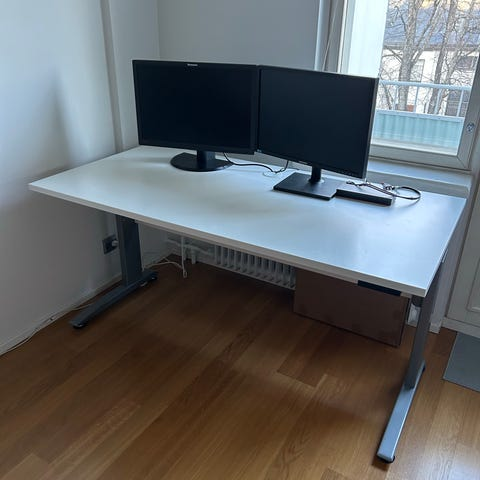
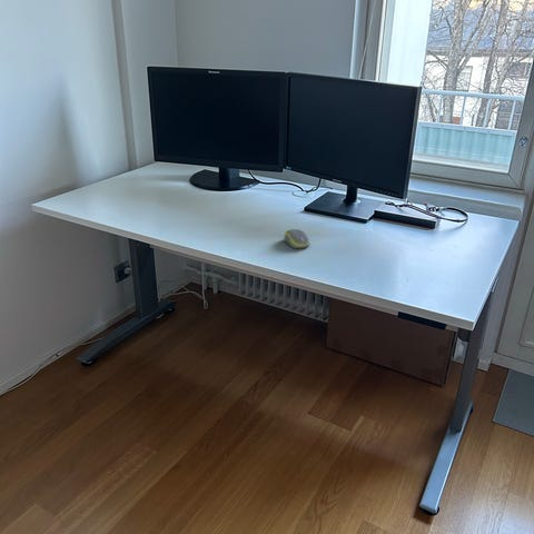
+ computer mouse [284,228,310,249]
